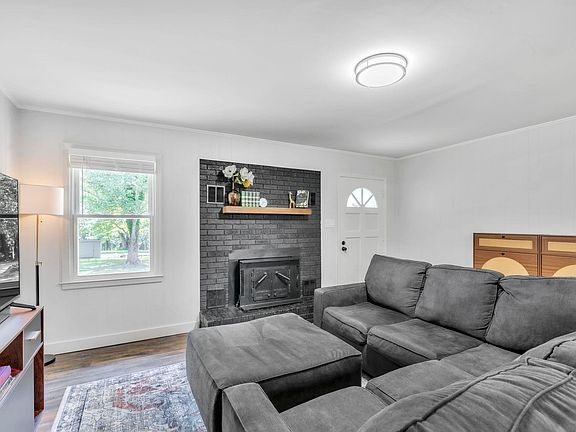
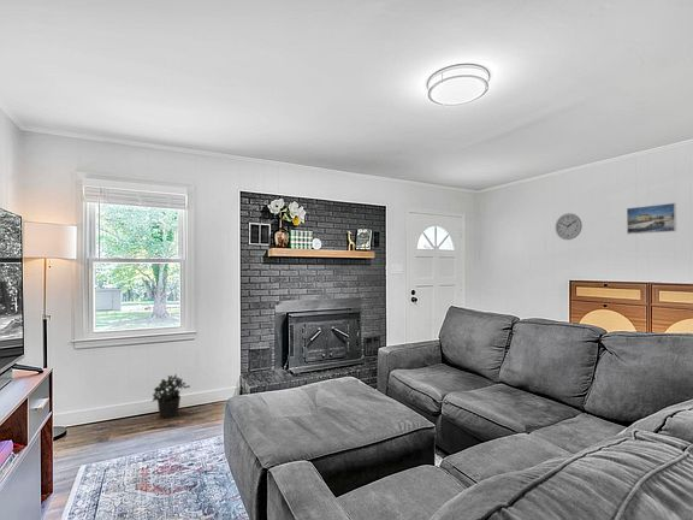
+ wall clock [555,212,584,241]
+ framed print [626,202,677,236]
+ potted plant [152,373,191,419]
